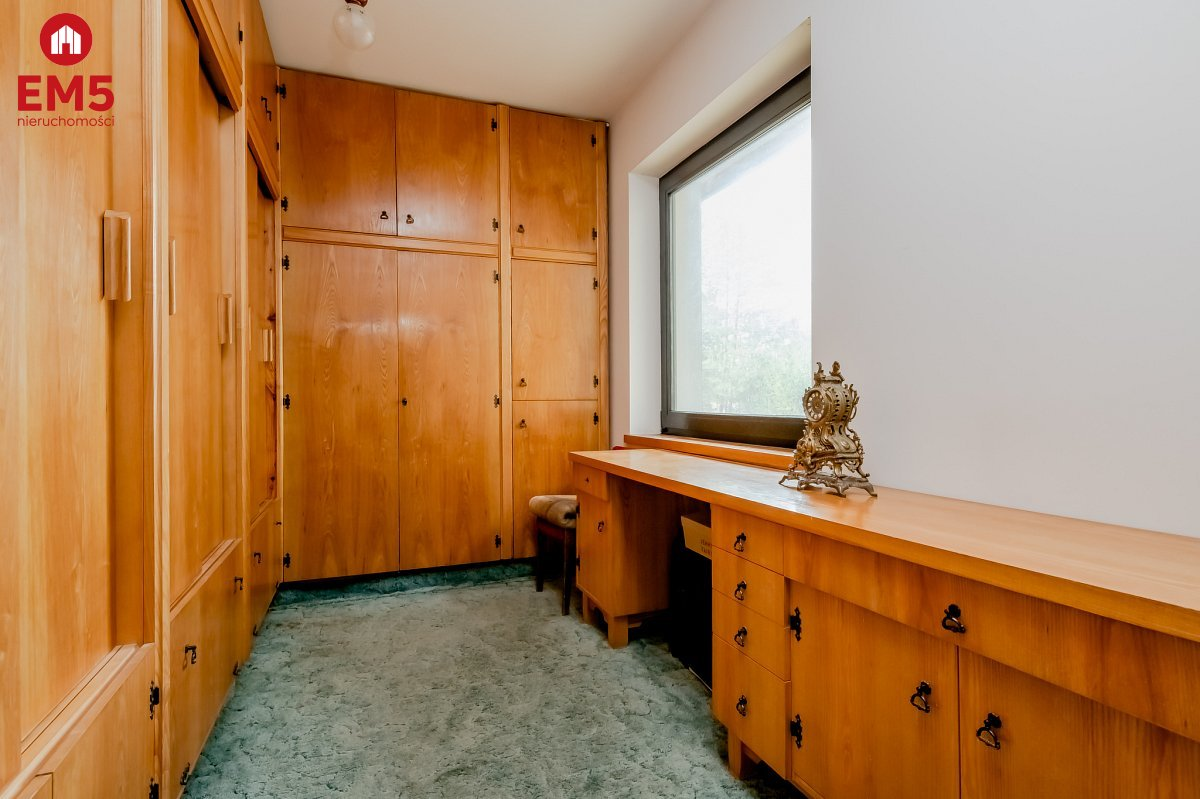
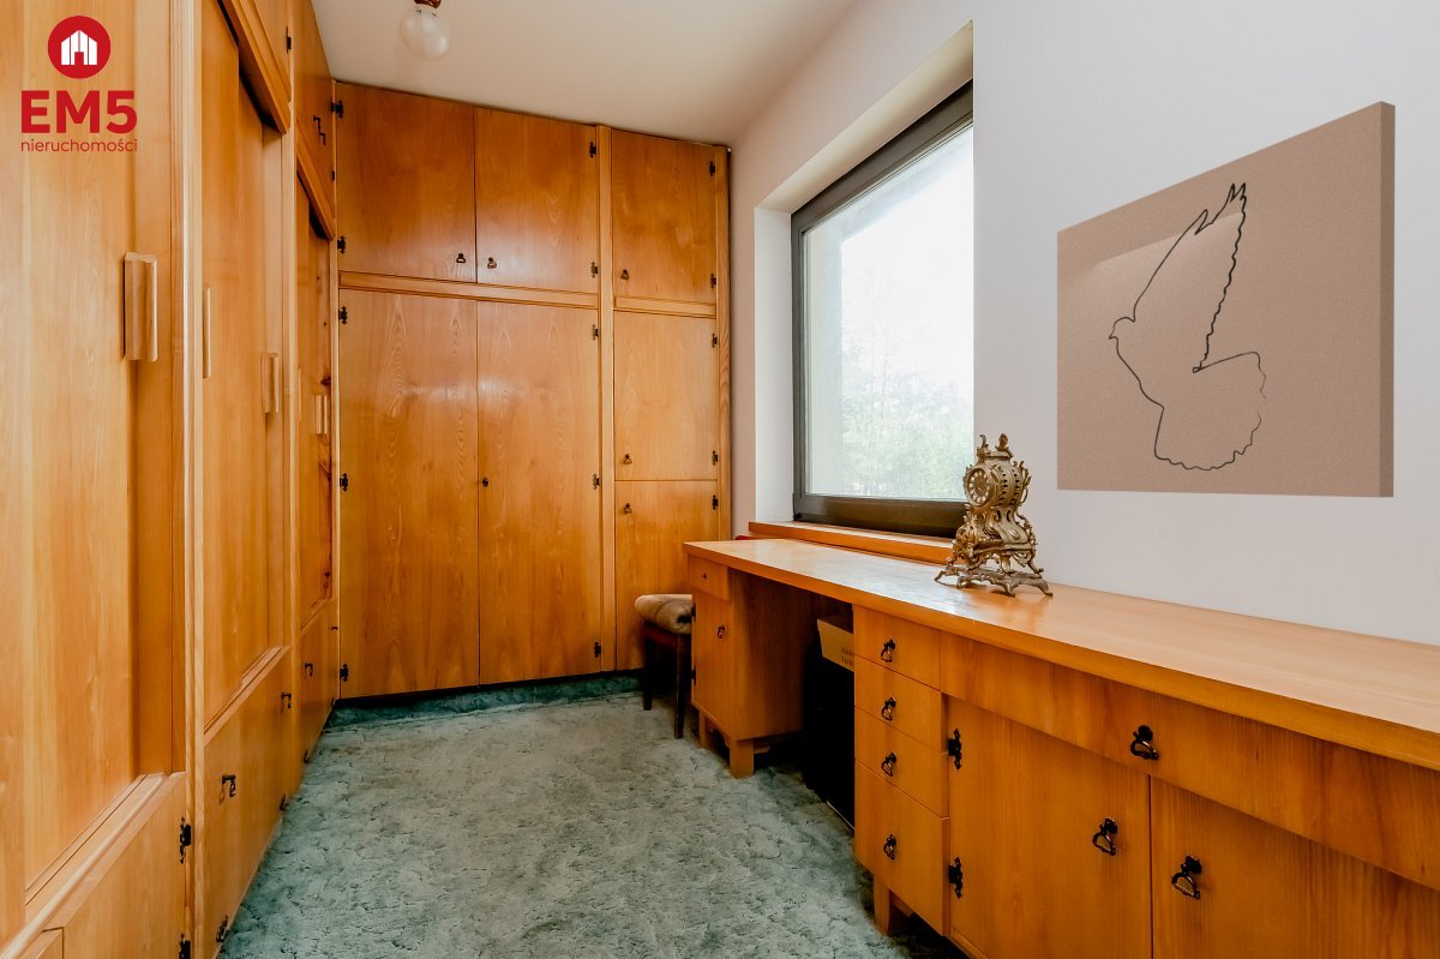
+ wall art [1056,100,1397,498]
